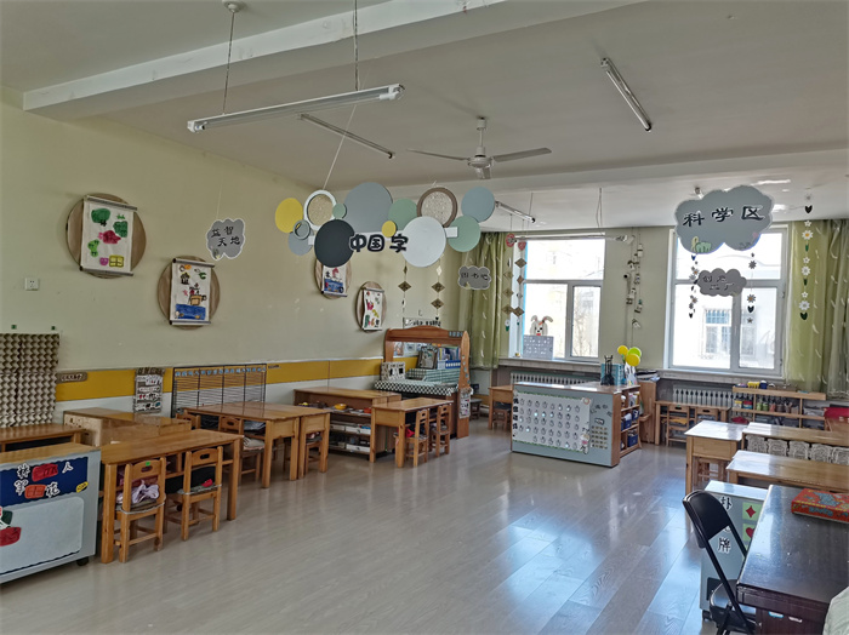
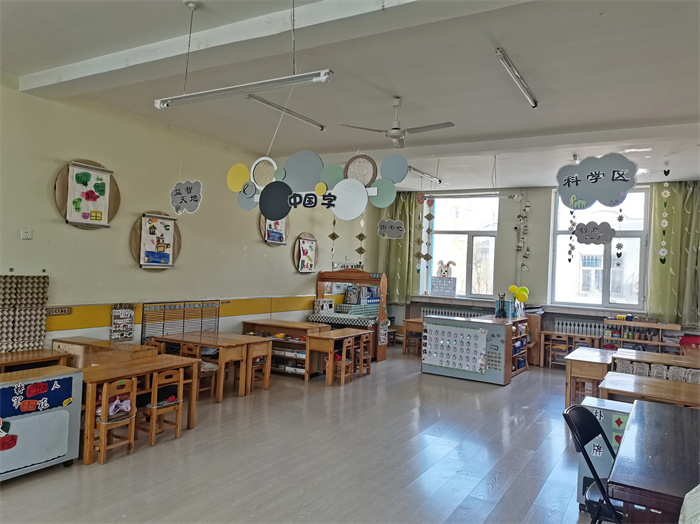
- snack box [790,487,849,525]
